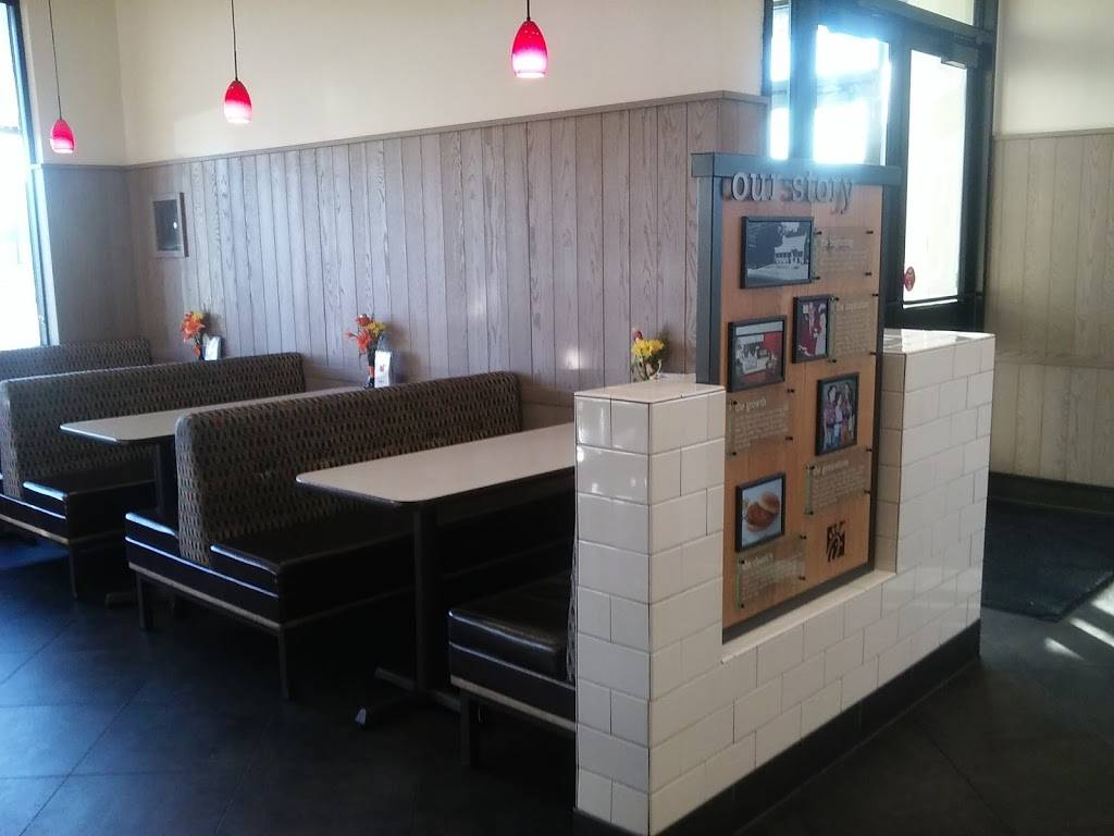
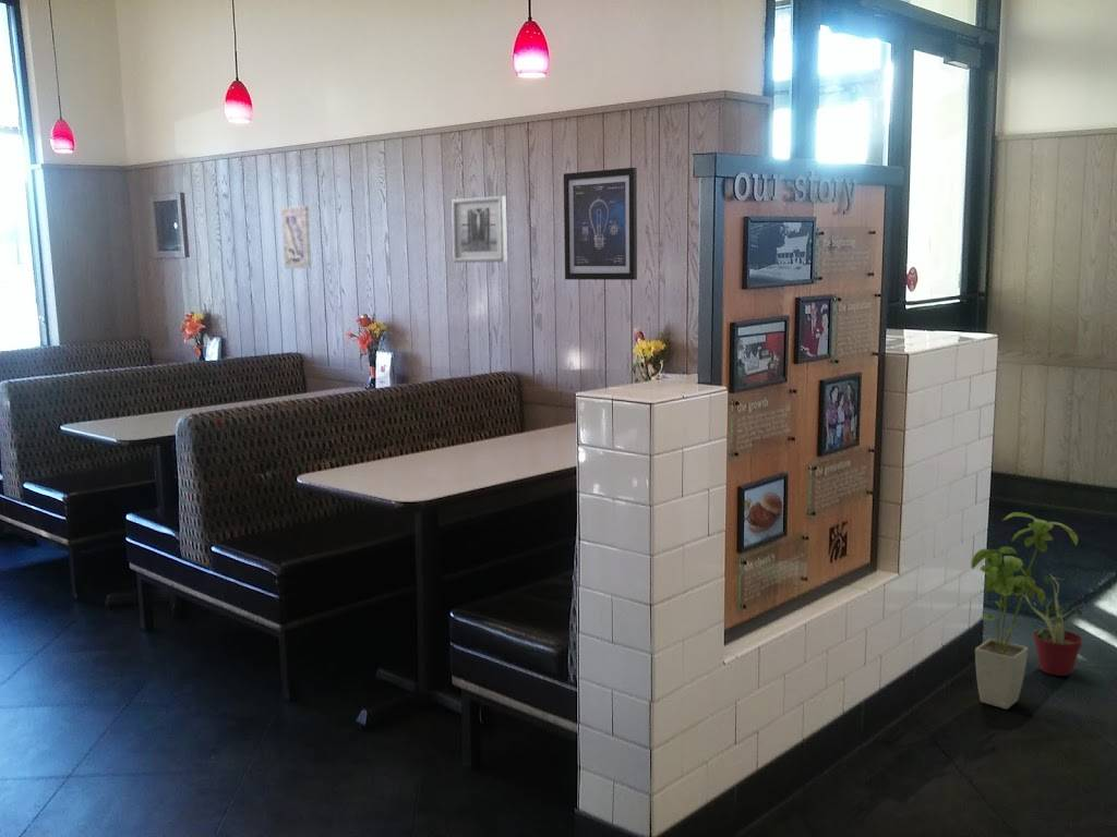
+ wall art [280,205,312,269]
+ potted plant [1006,573,1092,677]
+ house plant [970,511,1079,711]
+ wall art [451,195,508,264]
+ wall art [563,167,638,281]
